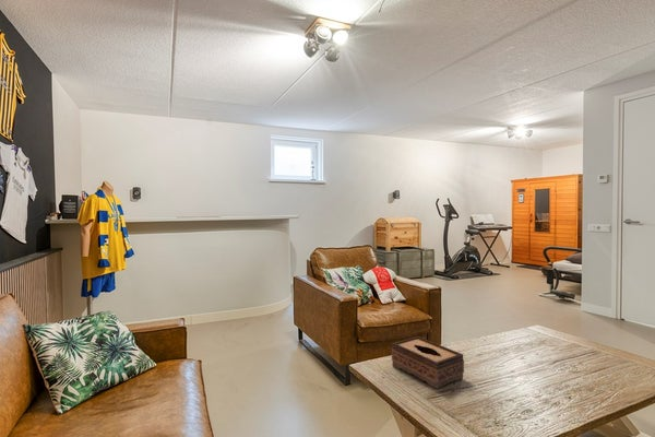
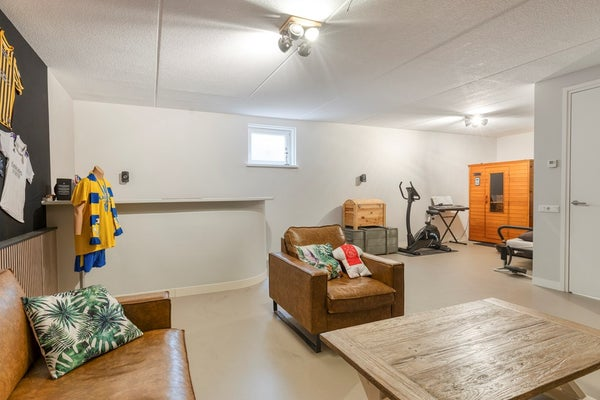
- tissue box [391,335,465,390]
